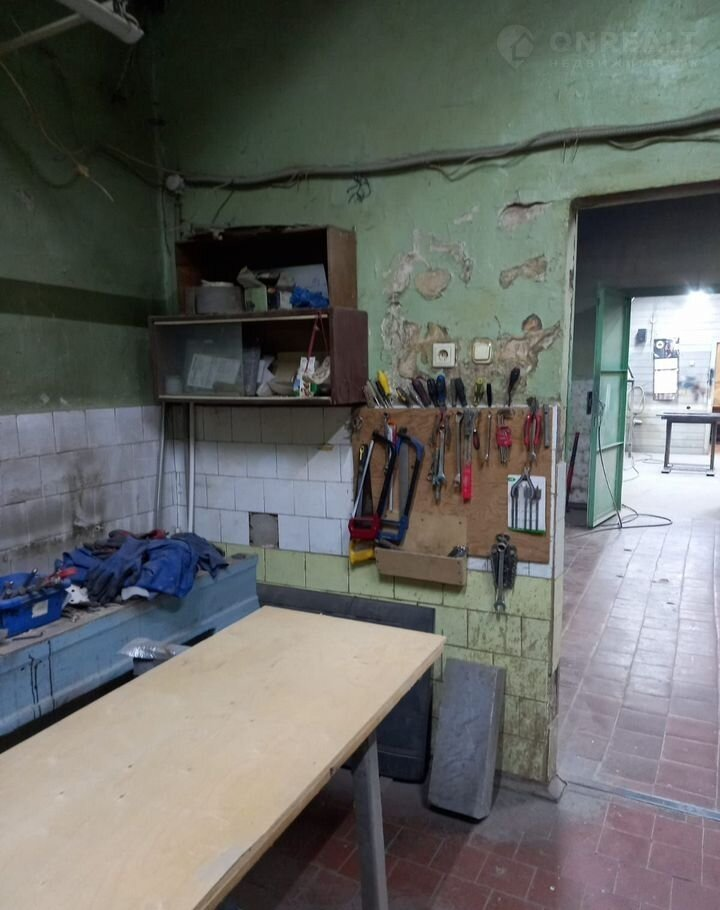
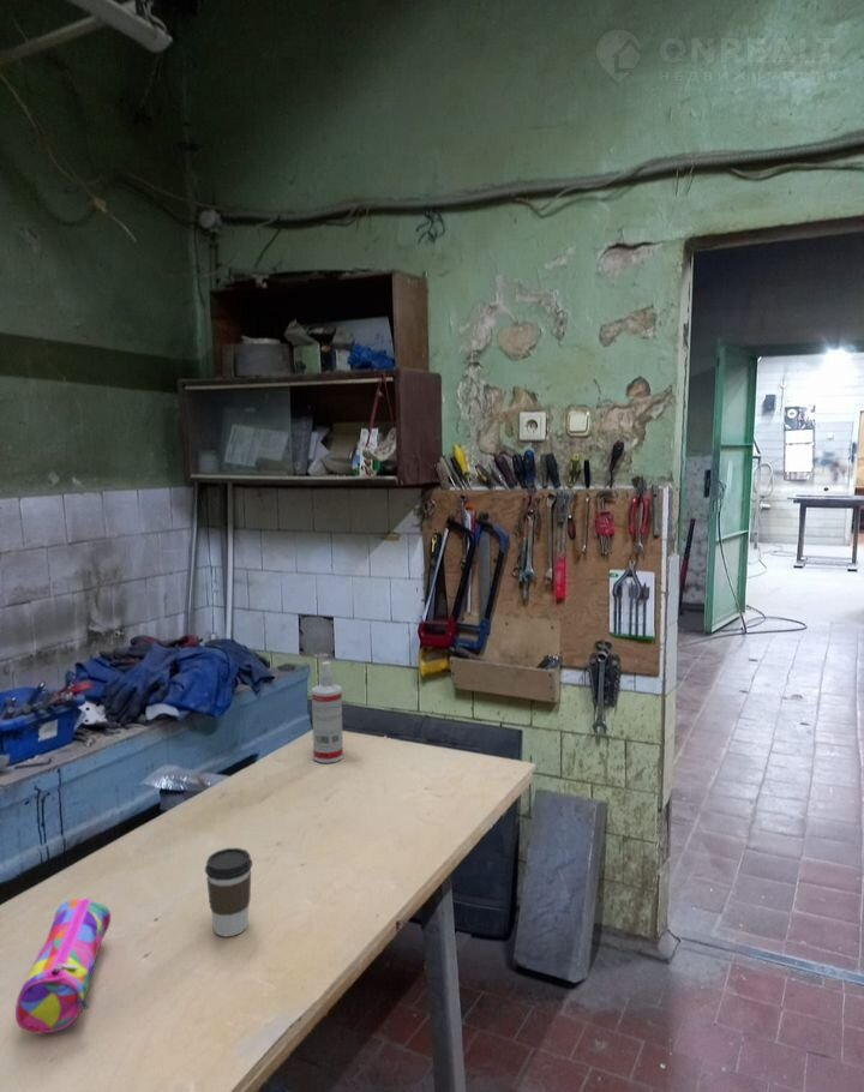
+ spray bottle [311,660,344,764]
+ coffee cup [204,847,253,937]
+ pencil case [14,898,112,1034]
